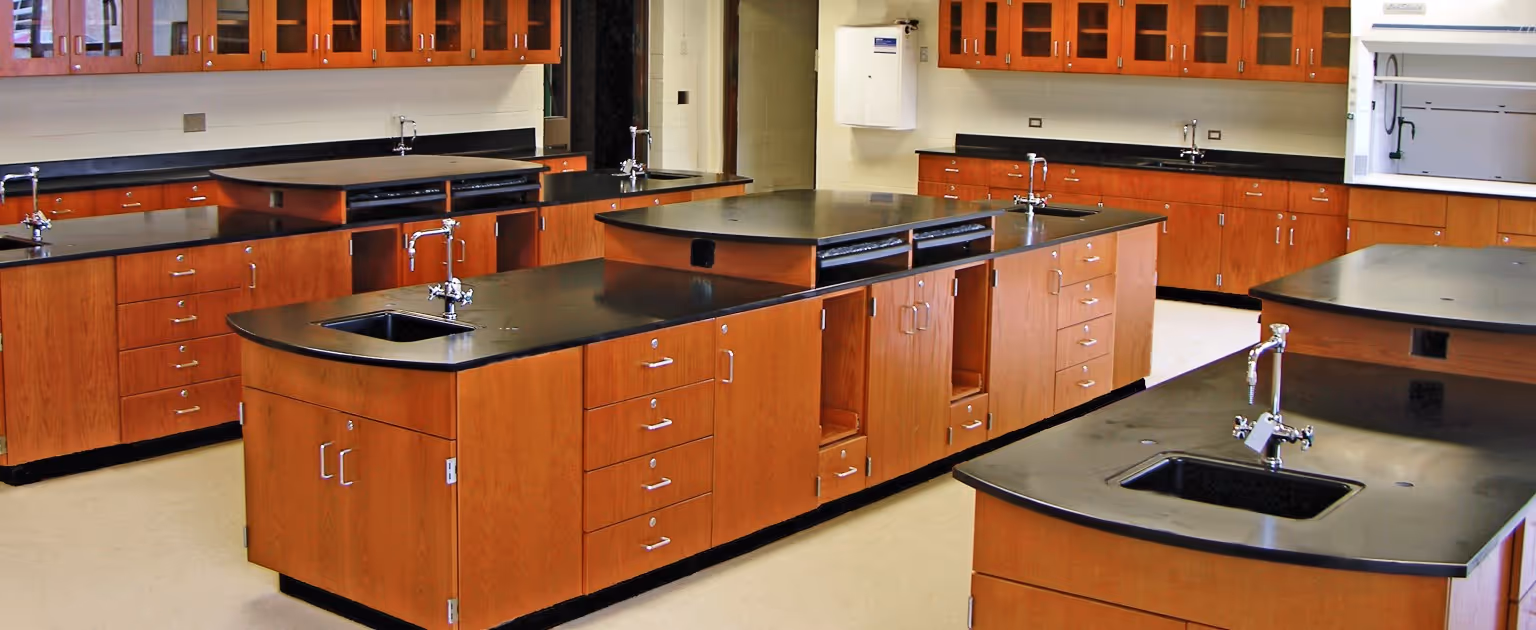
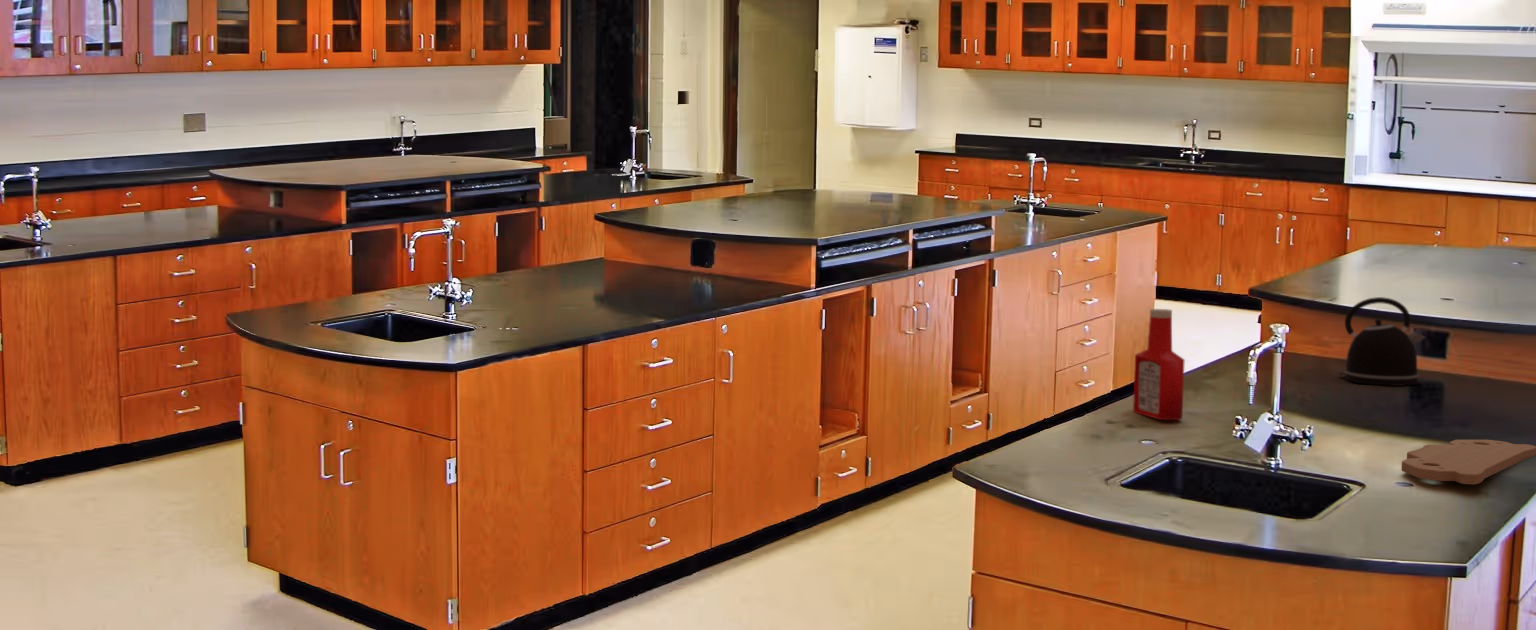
+ kettle [1338,296,1427,387]
+ soap bottle [1132,308,1186,421]
+ cutting board [1401,439,1536,485]
